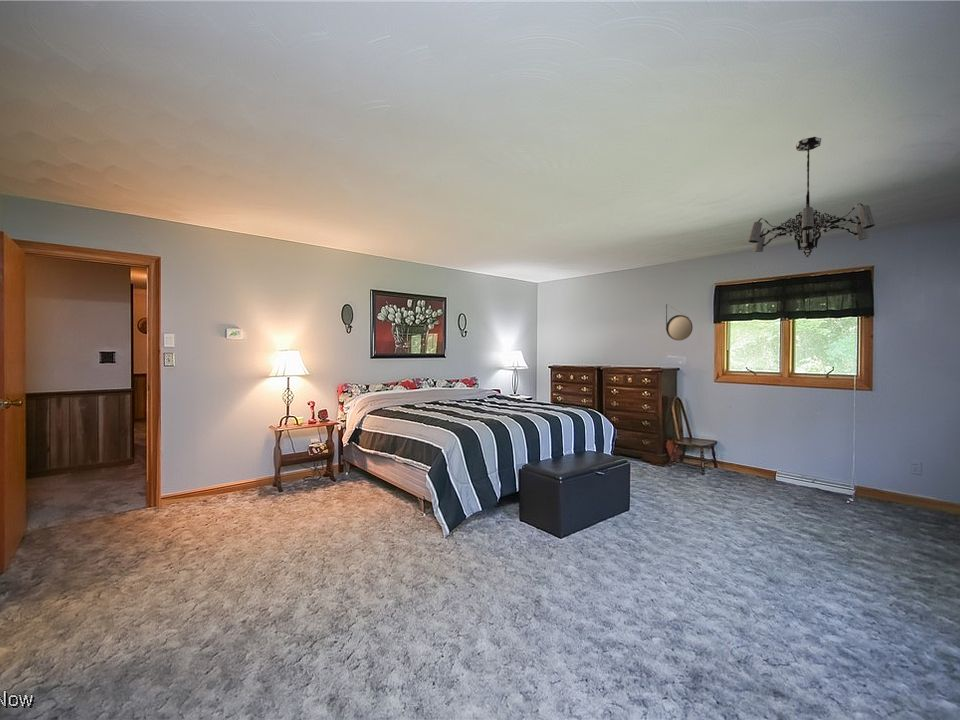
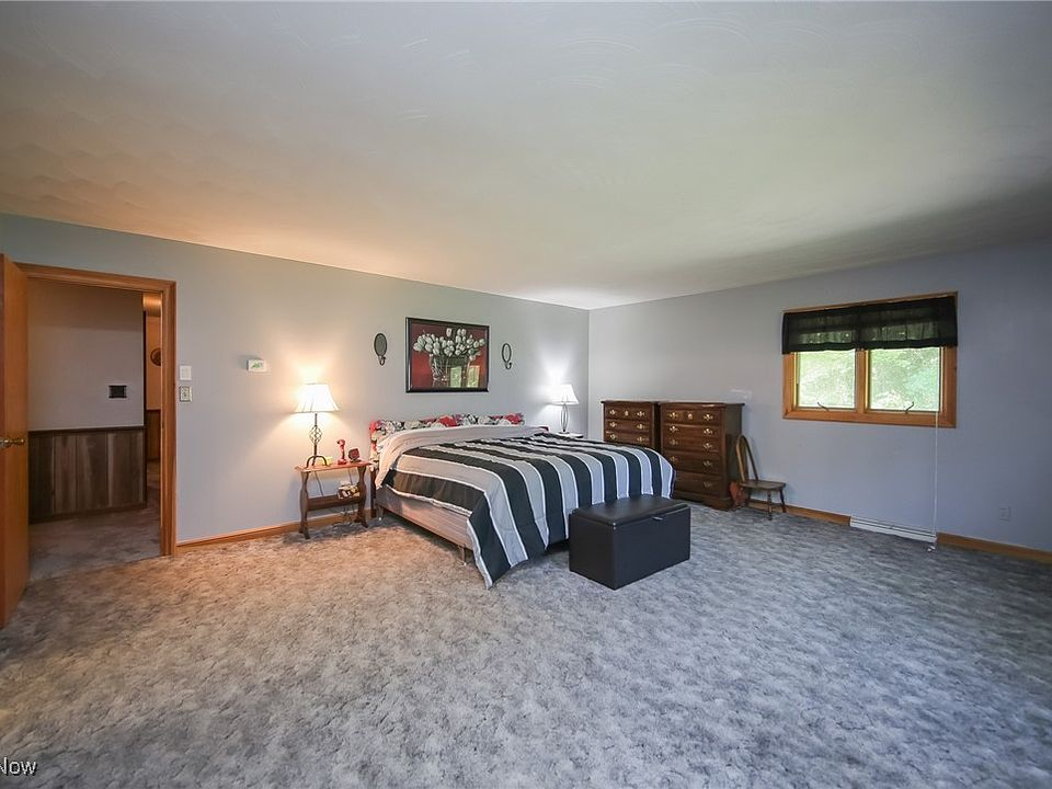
- chandelier [748,136,876,259]
- home mirror [665,303,694,342]
